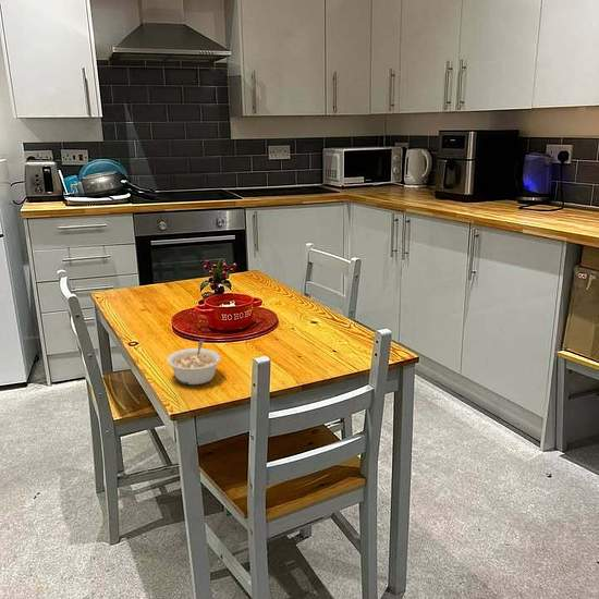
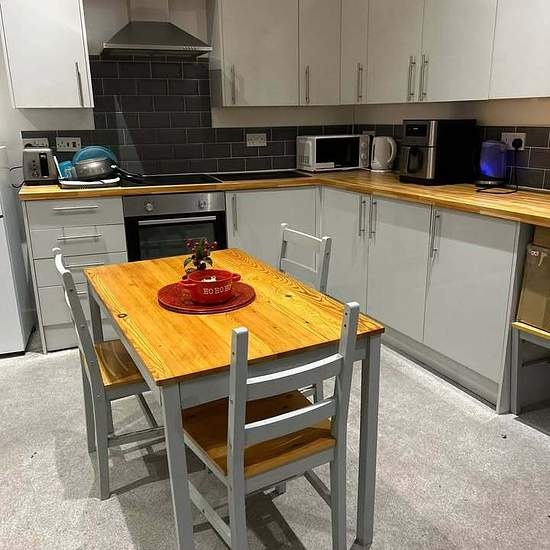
- legume [166,340,222,386]
